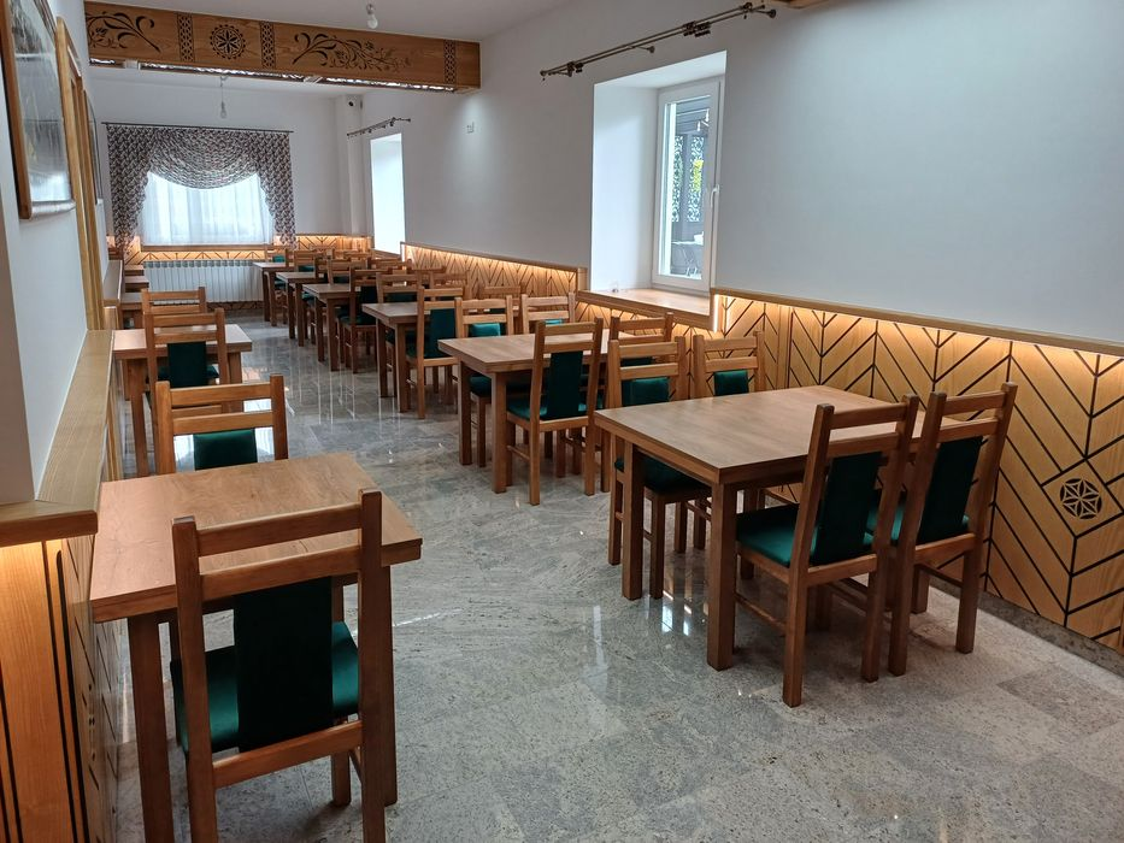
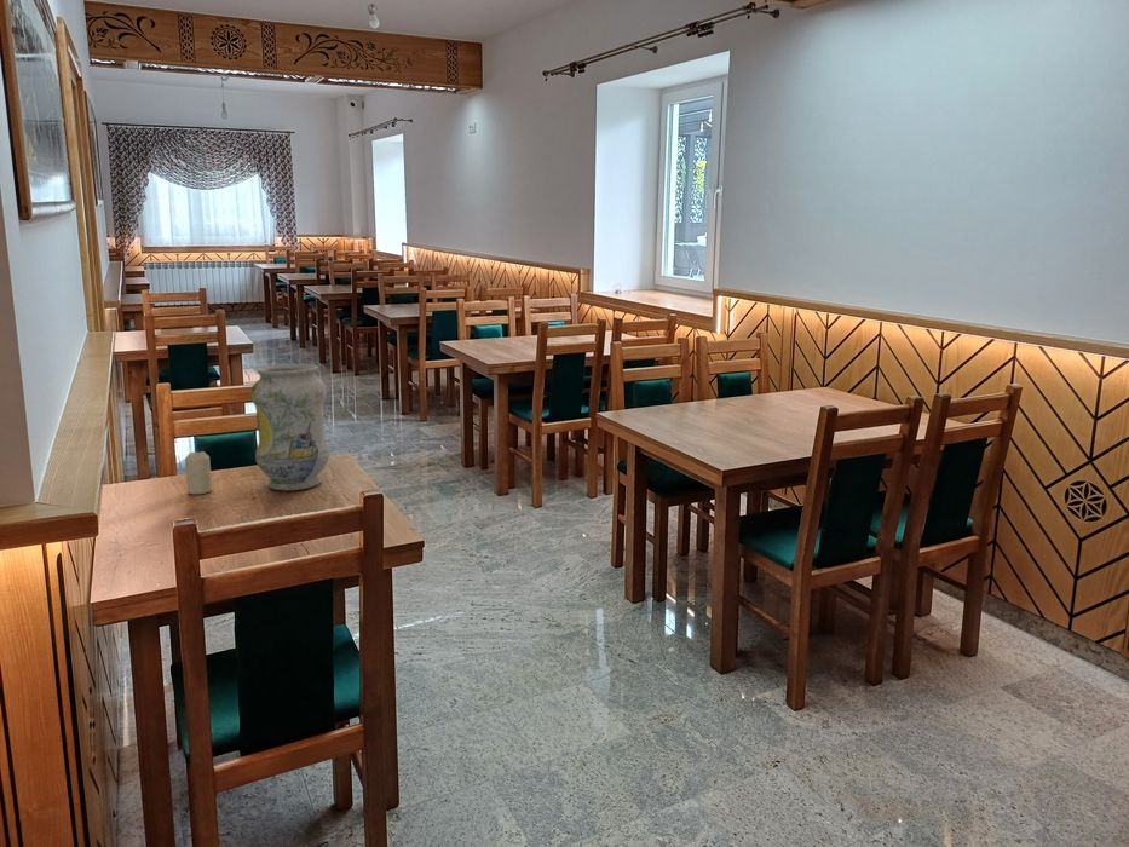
+ candle [184,450,213,495]
+ vase [249,363,330,491]
